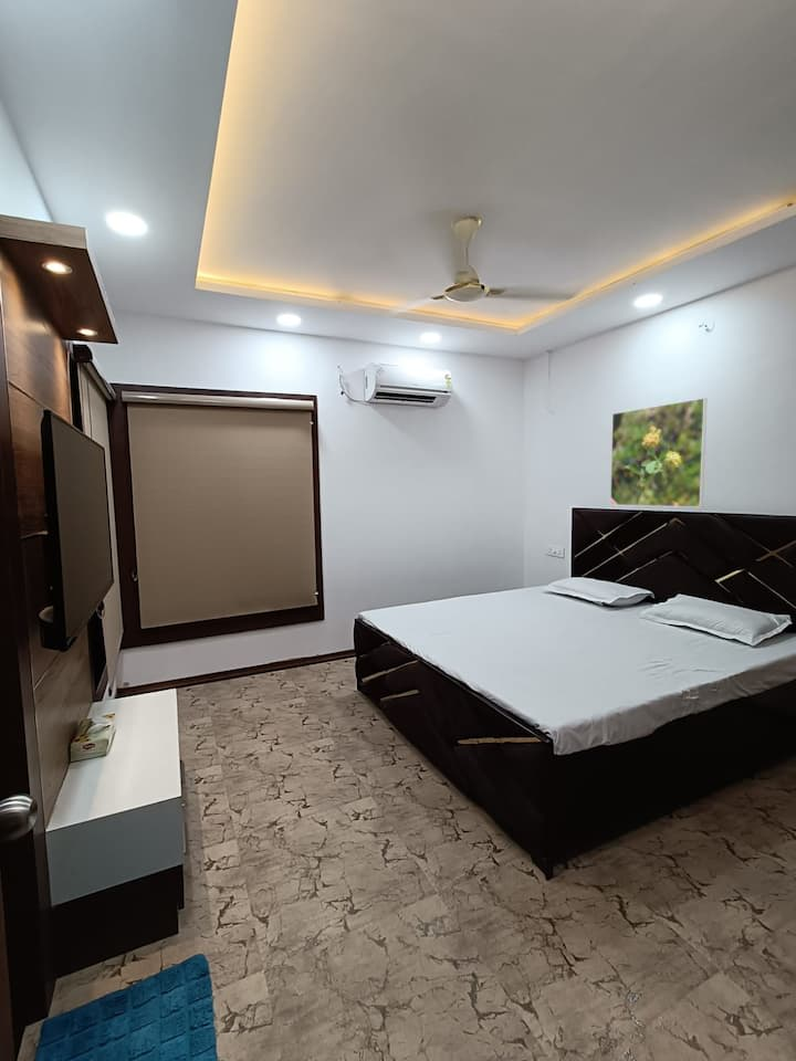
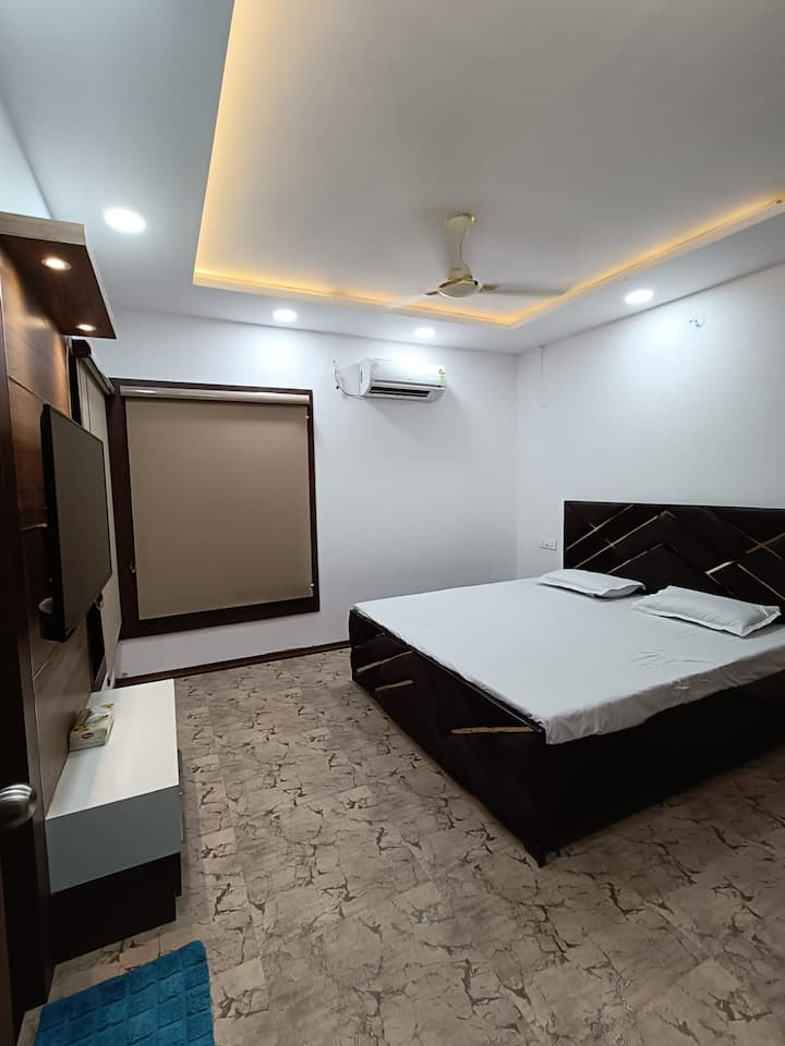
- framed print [609,397,708,508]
